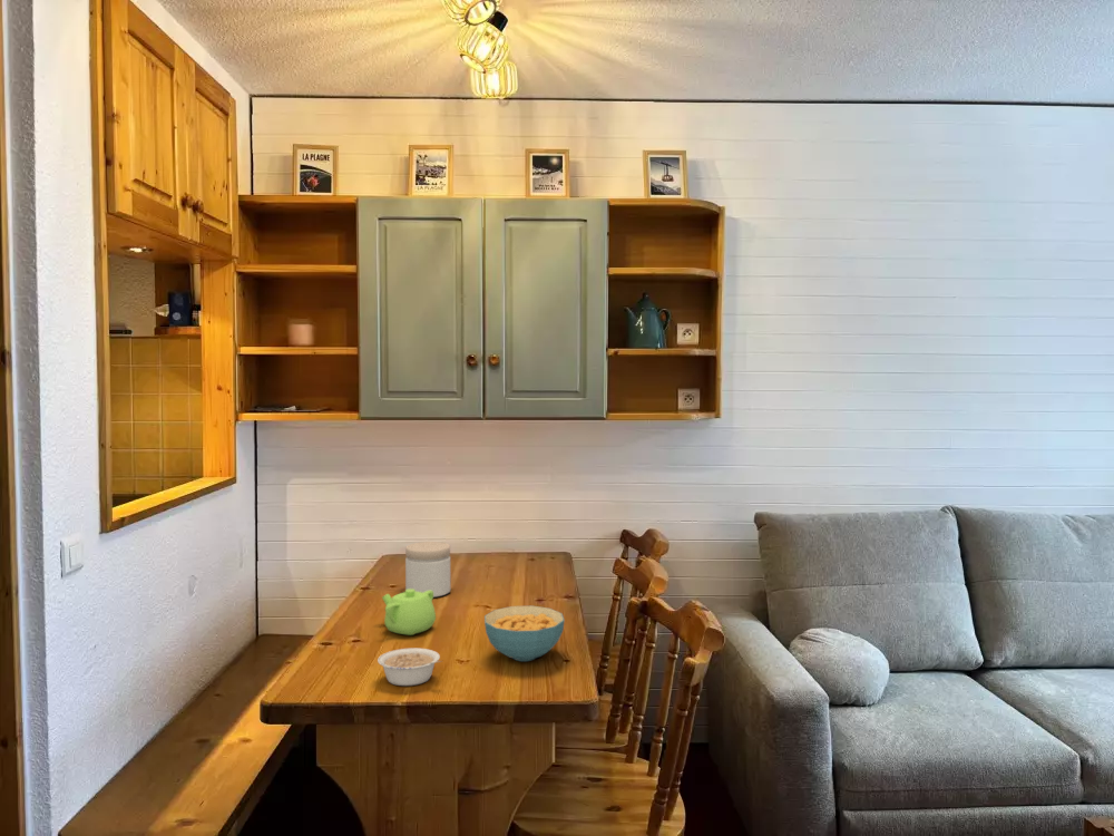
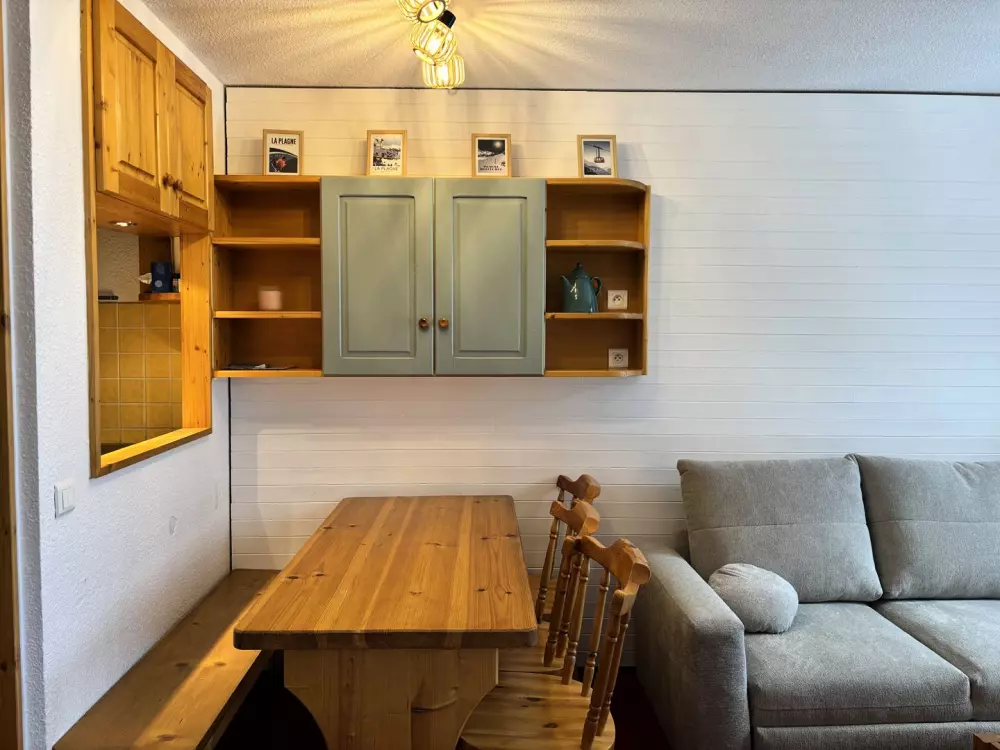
- legume [377,647,442,687]
- cereal bowl [483,604,566,662]
- teapot [381,589,437,636]
- jar [404,541,451,599]
